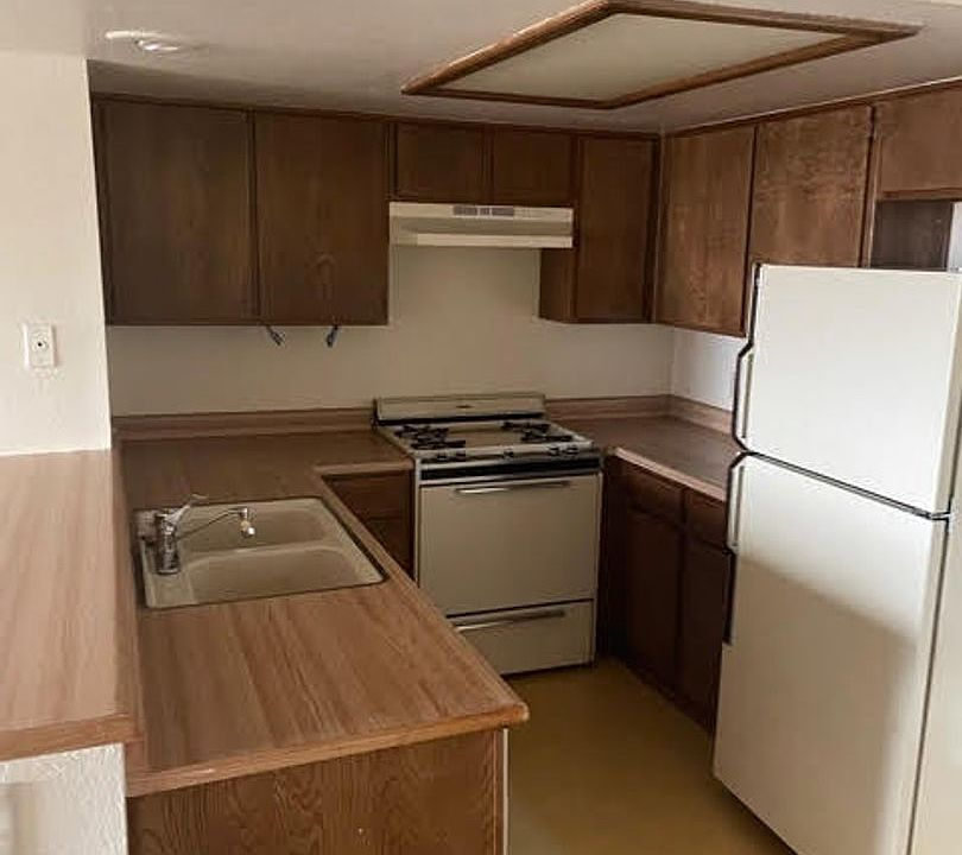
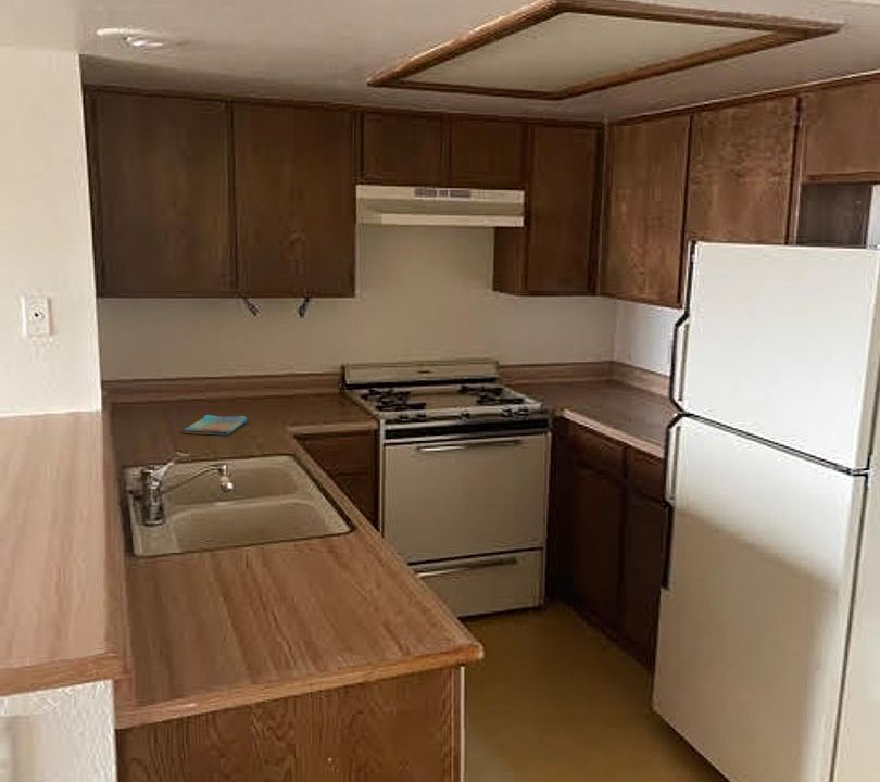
+ dish towel [184,414,248,437]
